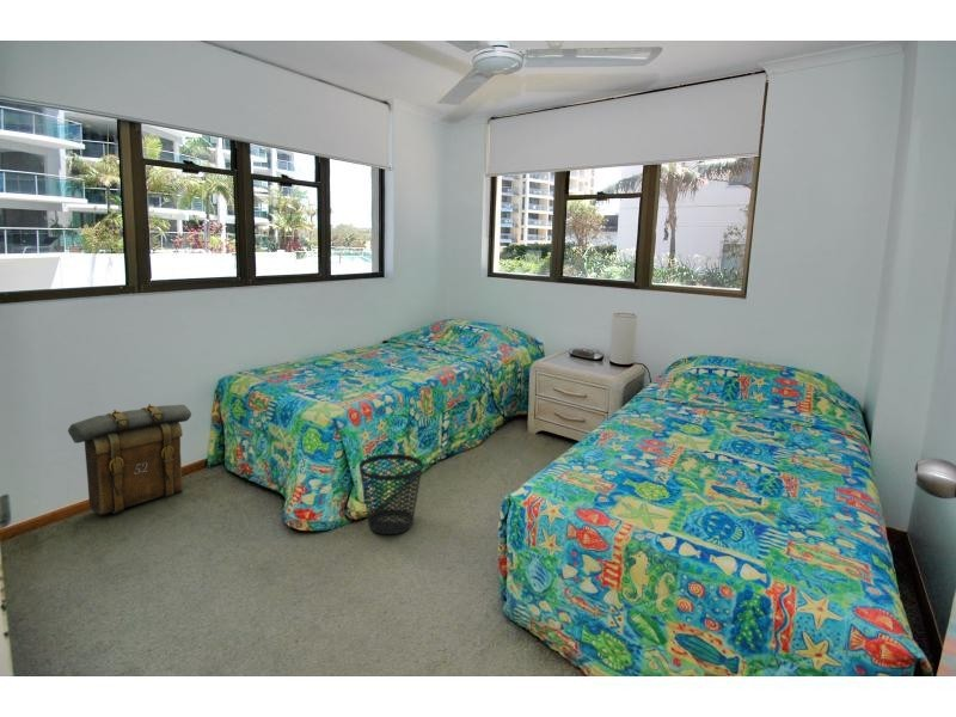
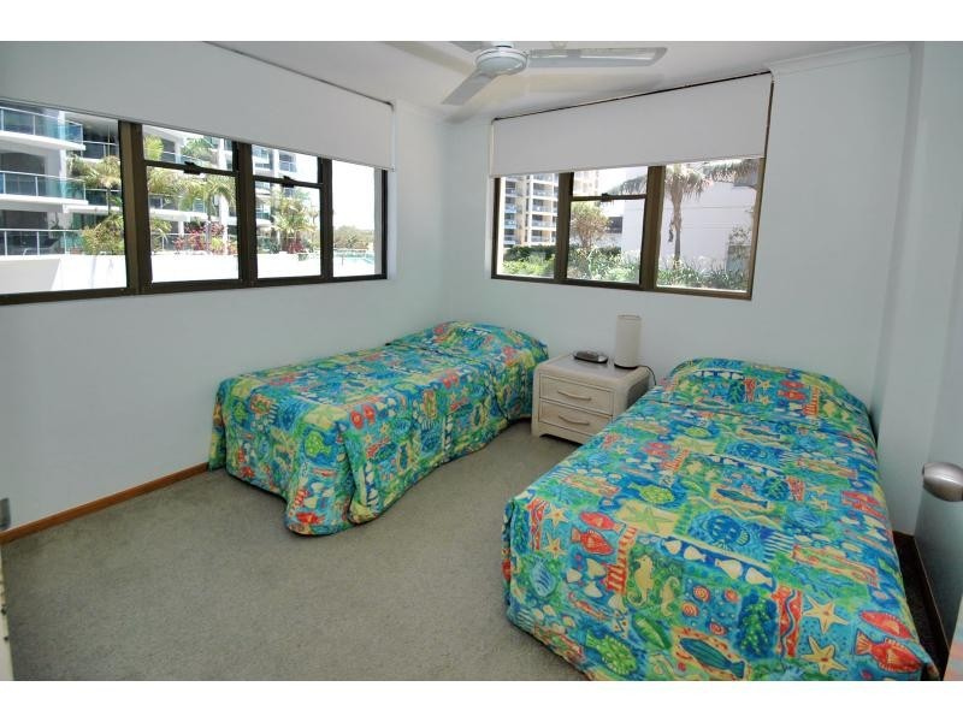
- backpack [67,403,192,516]
- wastebasket [358,453,424,535]
